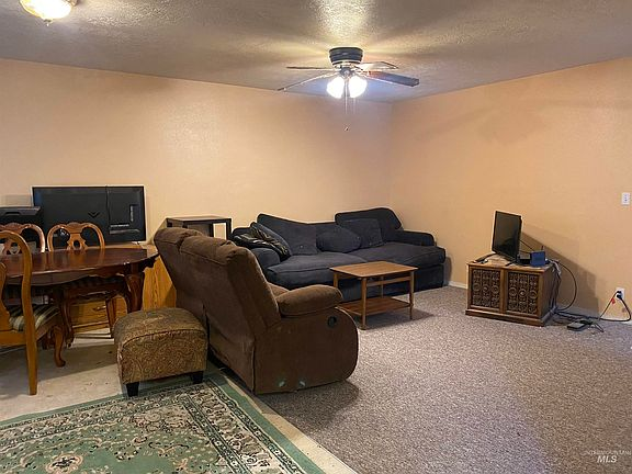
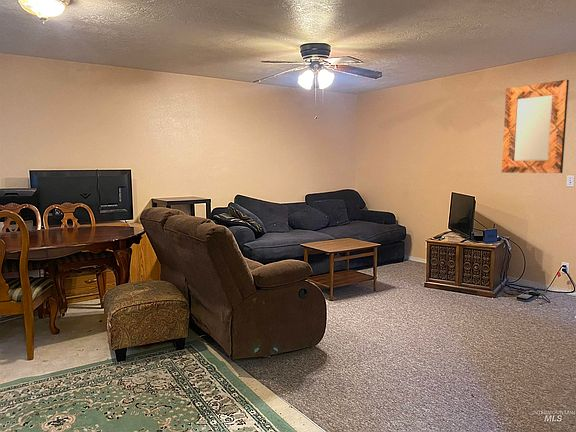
+ home mirror [501,79,570,174]
